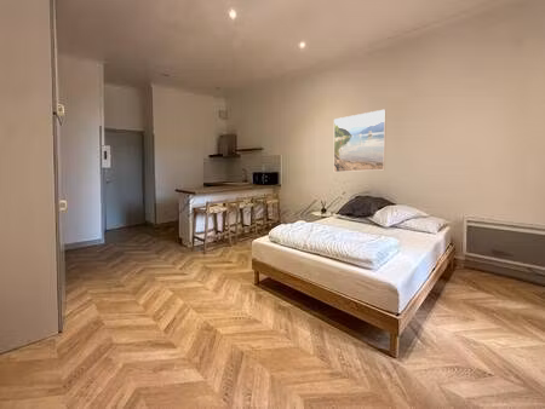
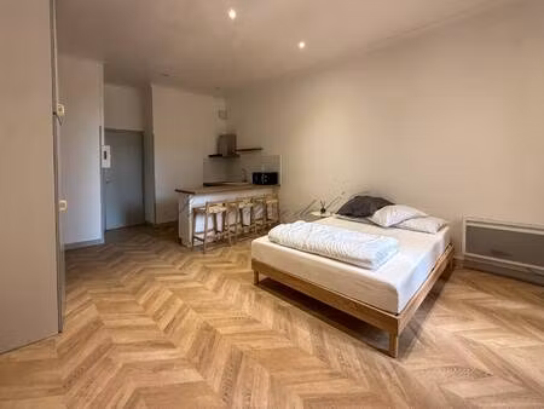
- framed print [333,108,388,173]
